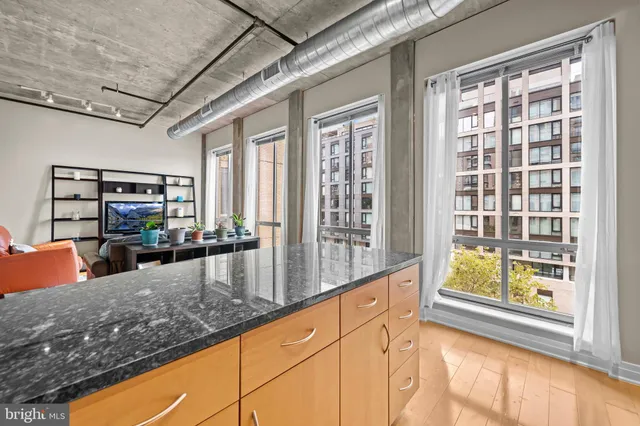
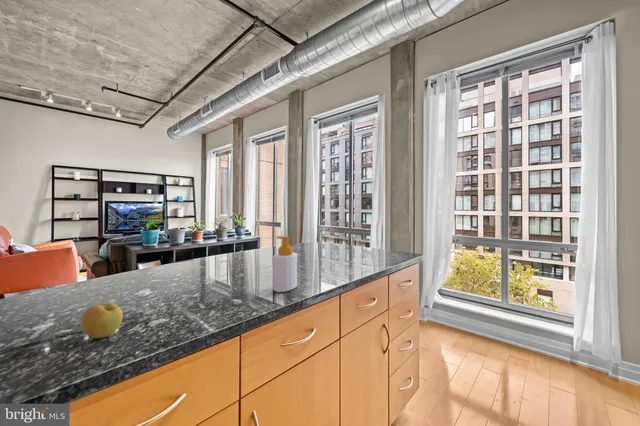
+ apple [81,302,124,339]
+ soap bottle [272,235,298,293]
